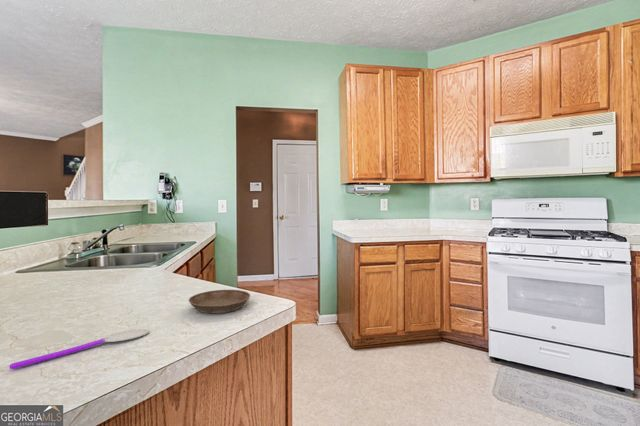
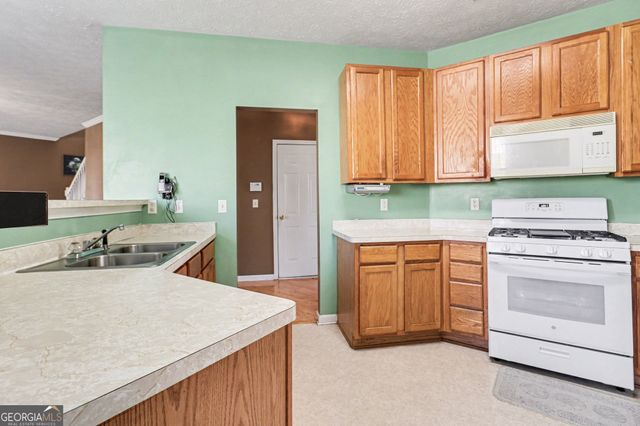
- saucer [188,289,251,315]
- spoon [8,328,150,370]
